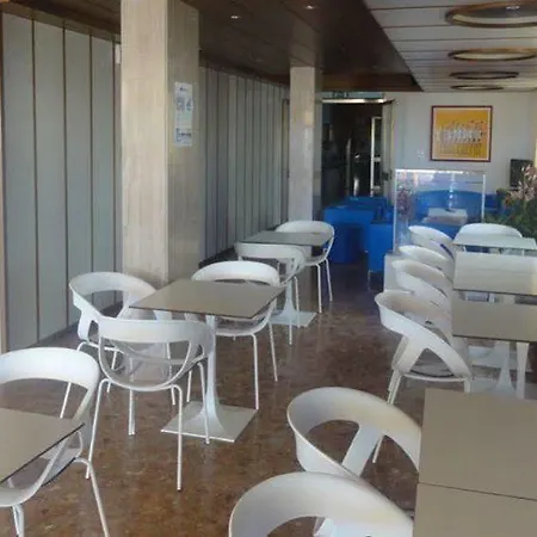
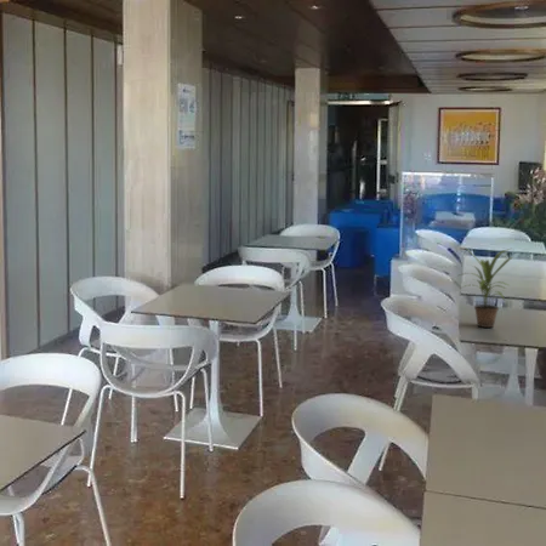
+ potted plant [459,245,514,329]
